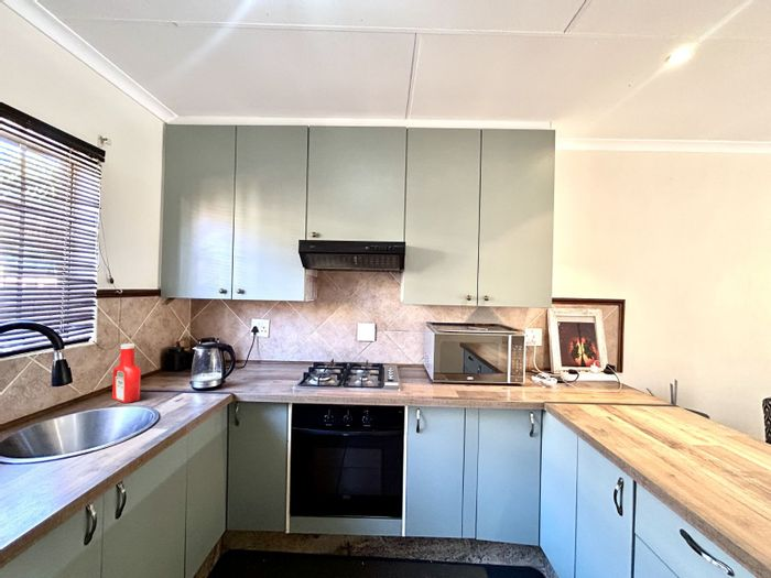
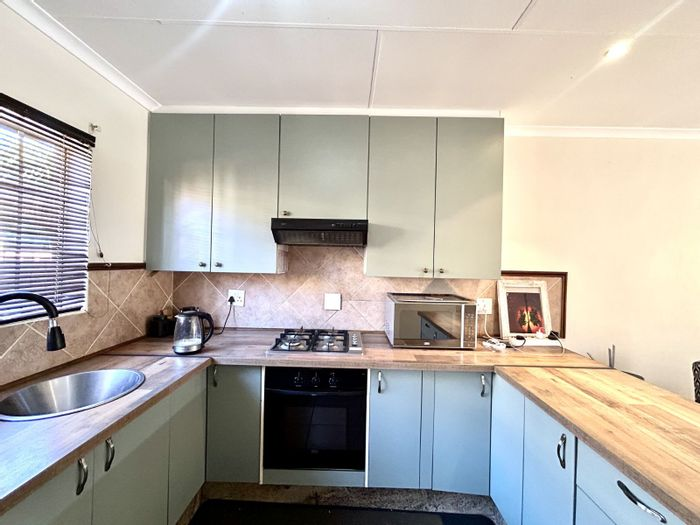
- soap bottle [111,342,142,404]
